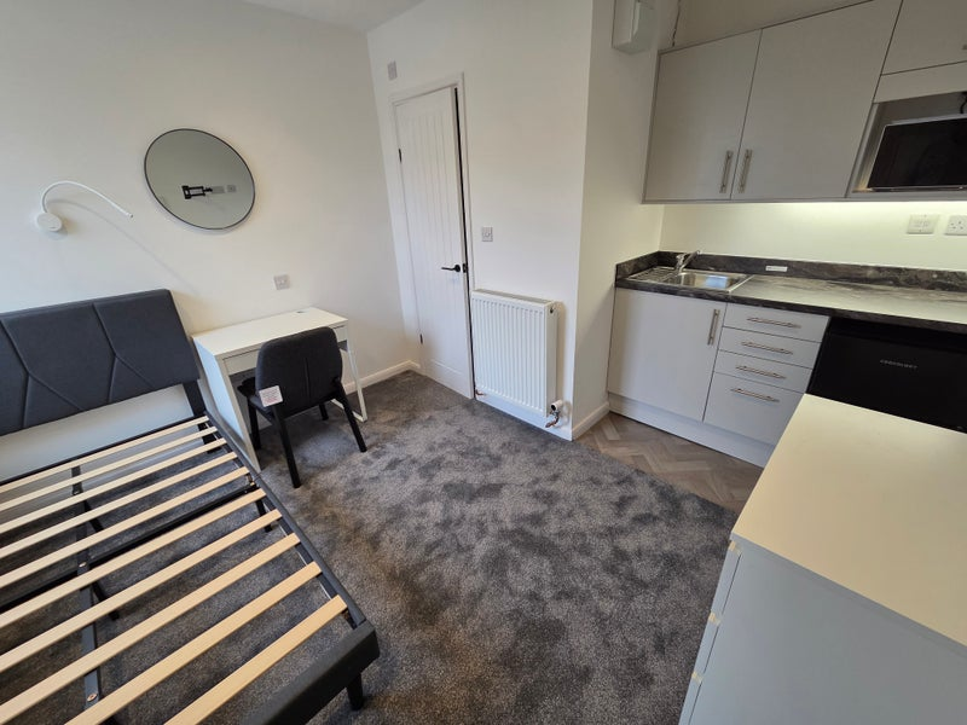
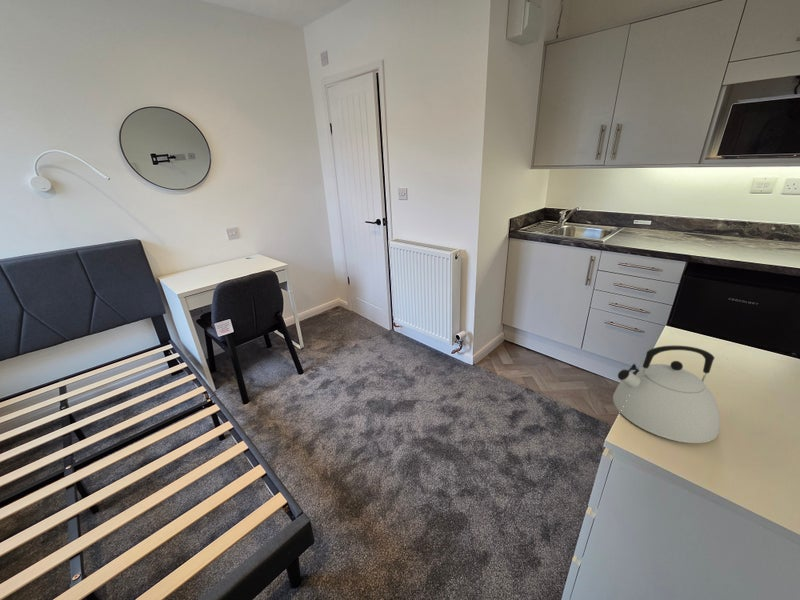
+ kettle [612,345,721,444]
